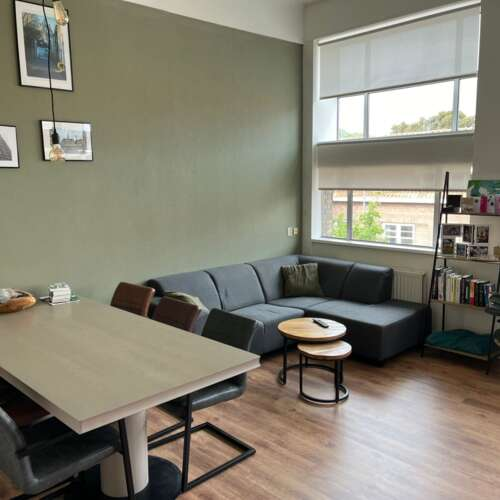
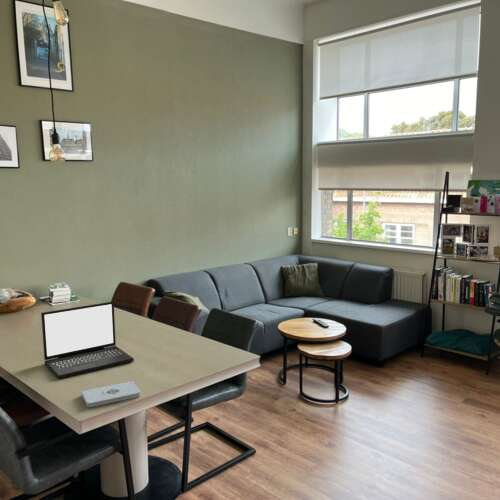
+ notepad [80,380,142,408]
+ laptop [40,300,135,380]
